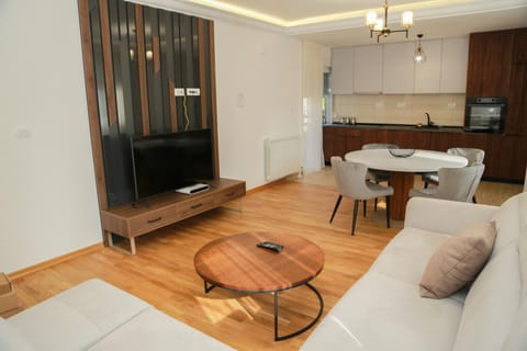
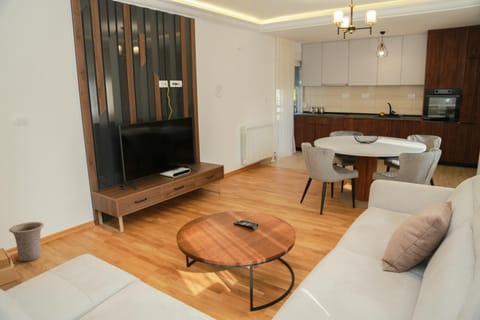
+ vase [8,221,45,262]
